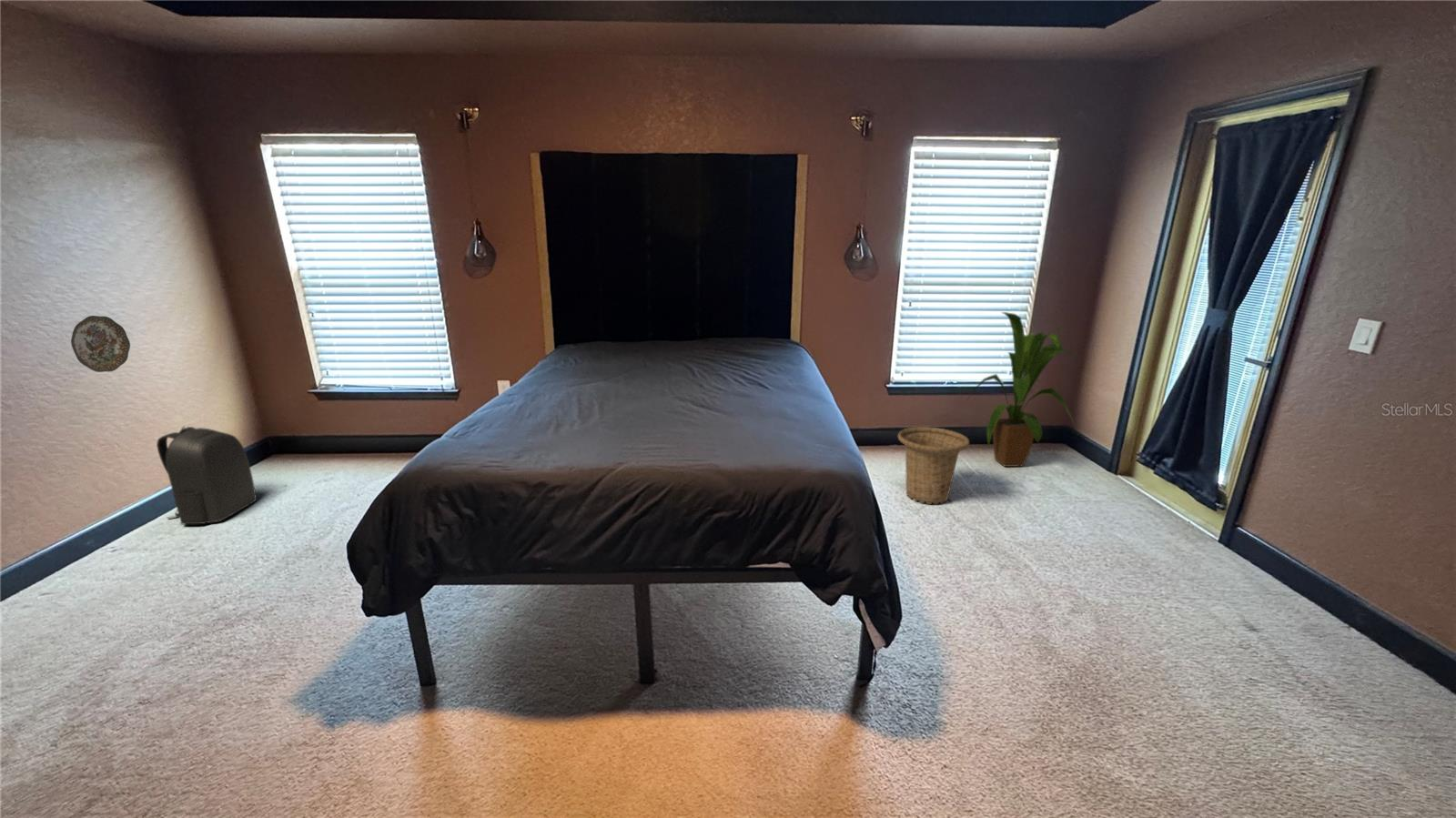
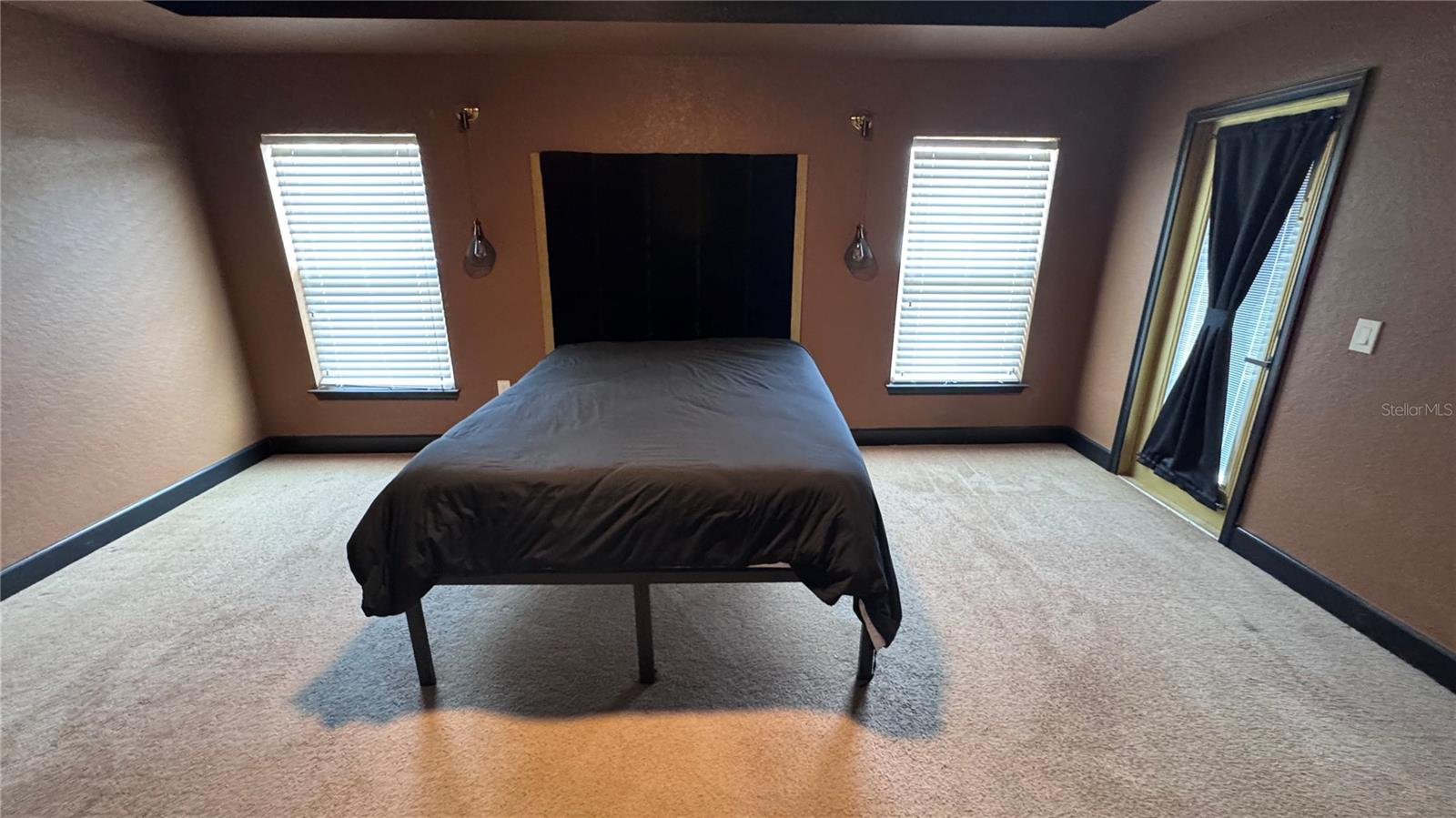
- decorative plate [70,315,131,373]
- house plant [966,311,1079,468]
- basket [897,426,970,505]
- backpack [156,425,258,525]
